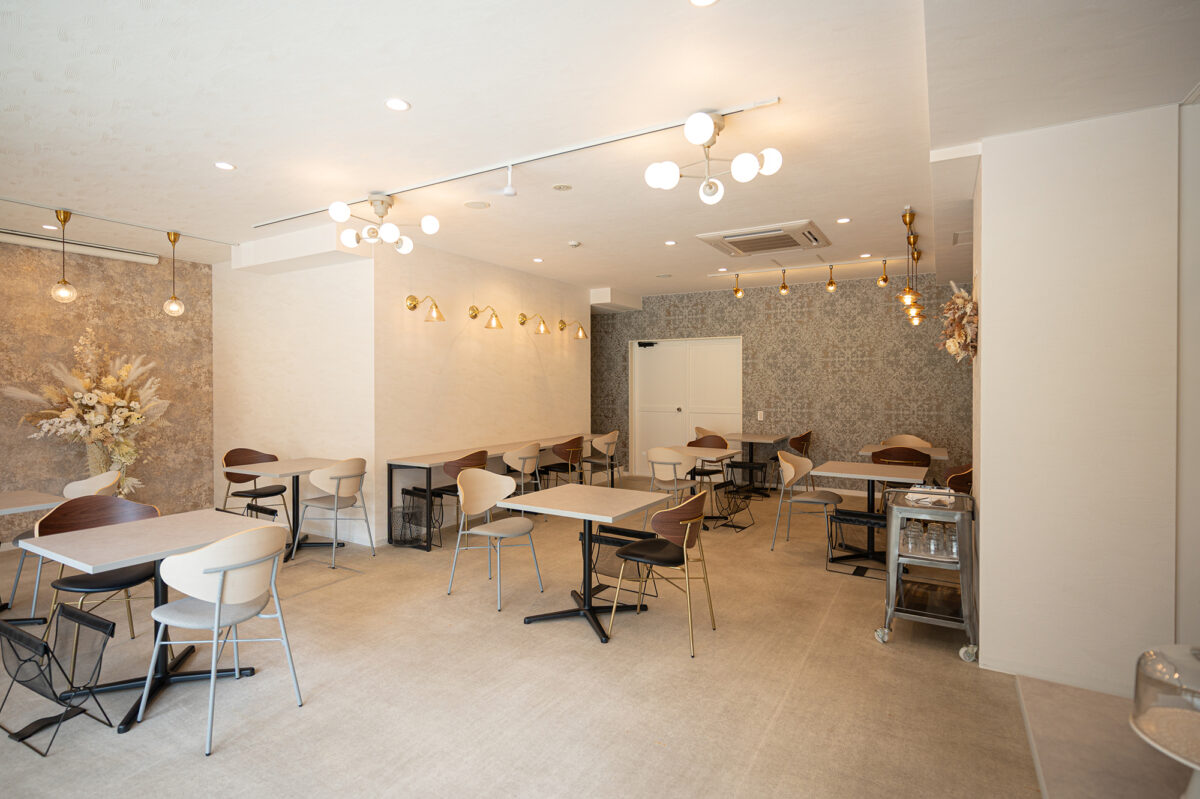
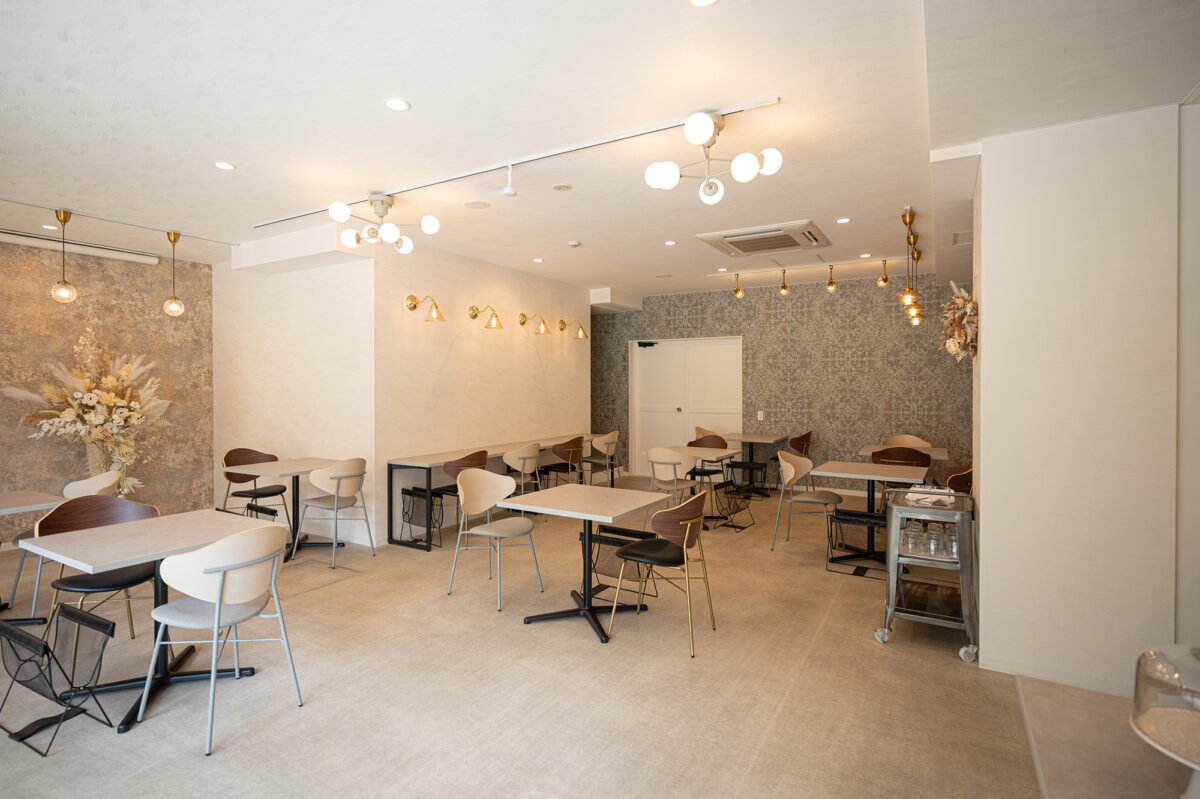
- trash can [389,504,426,548]
